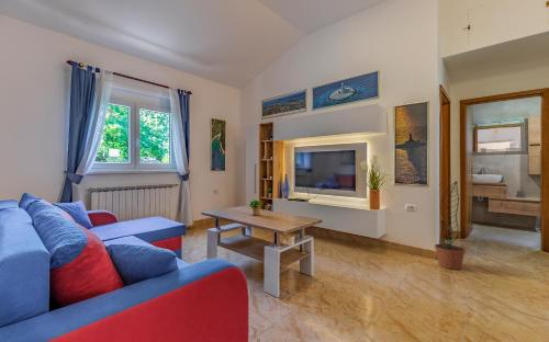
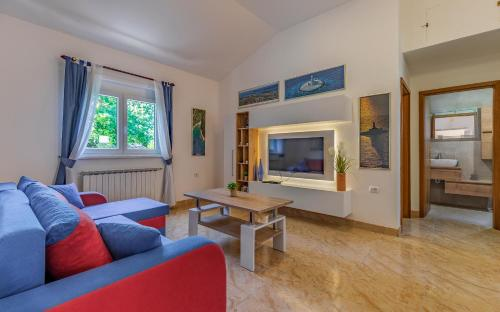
- decorative plant [434,180,467,271]
